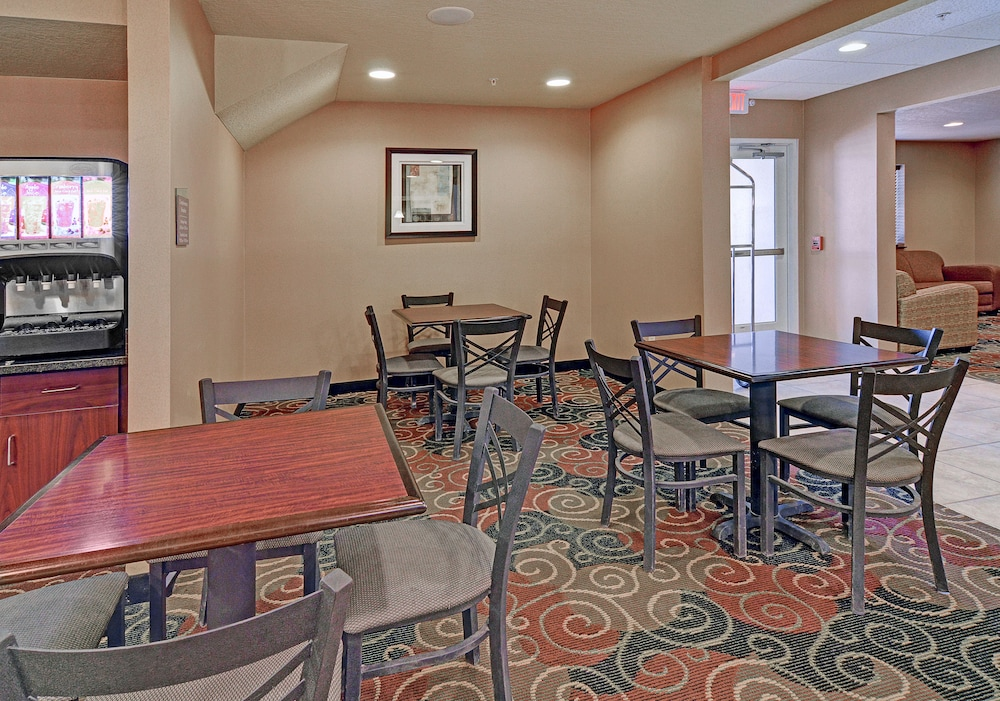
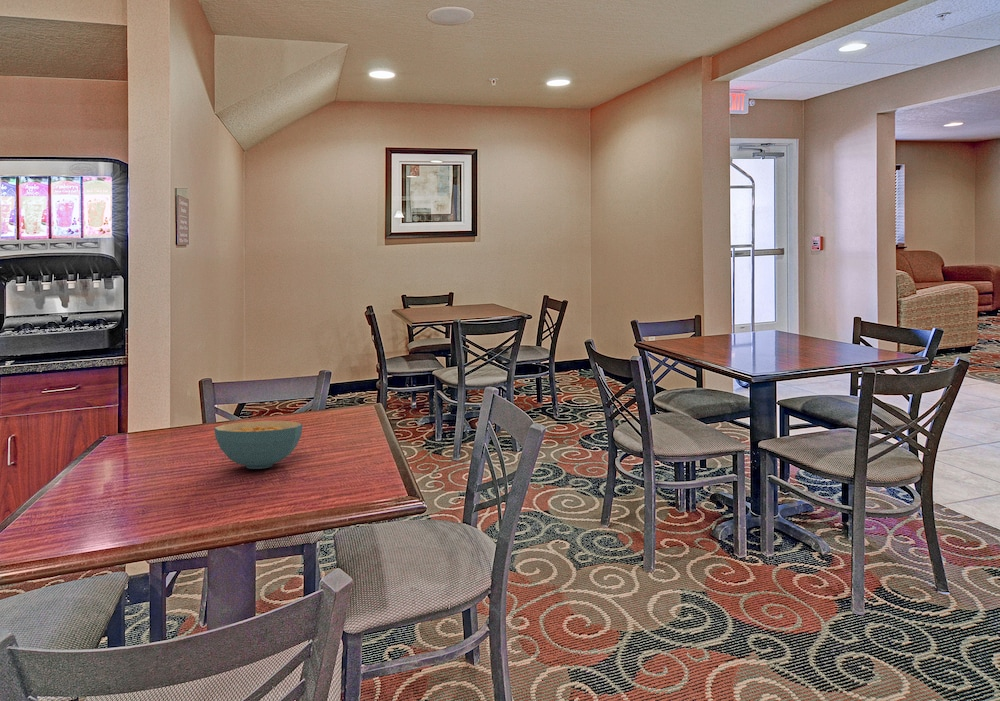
+ cereal bowl [213,420,303,470]
